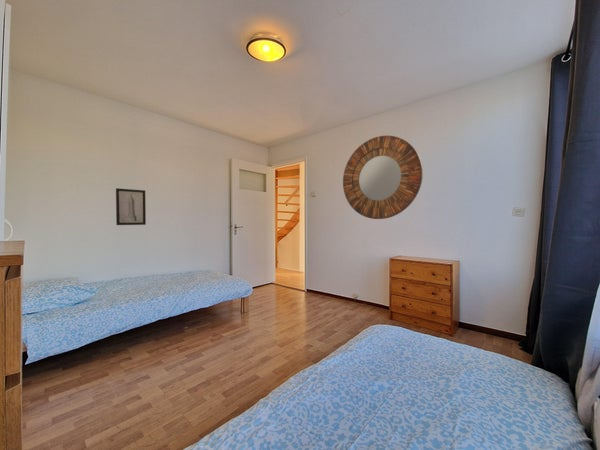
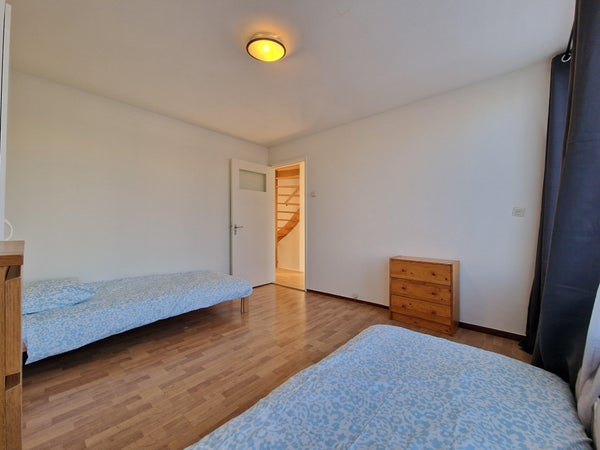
- home mirror [342,135,424,220]
- wall art [115,187,147,226]
